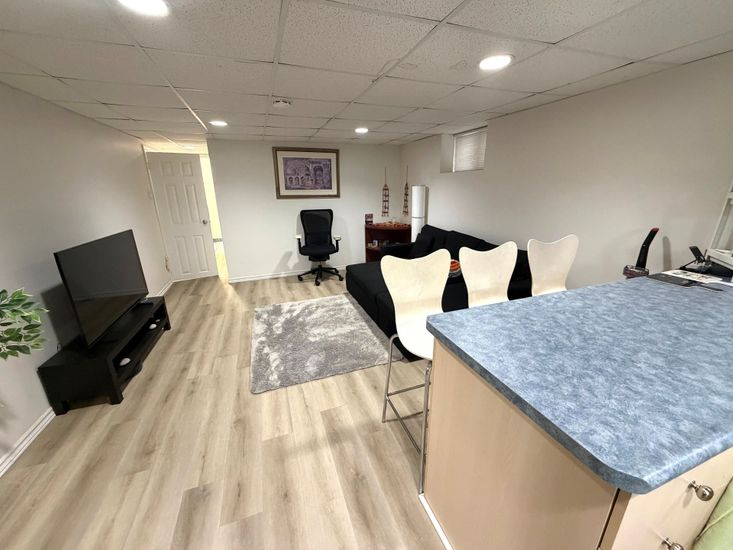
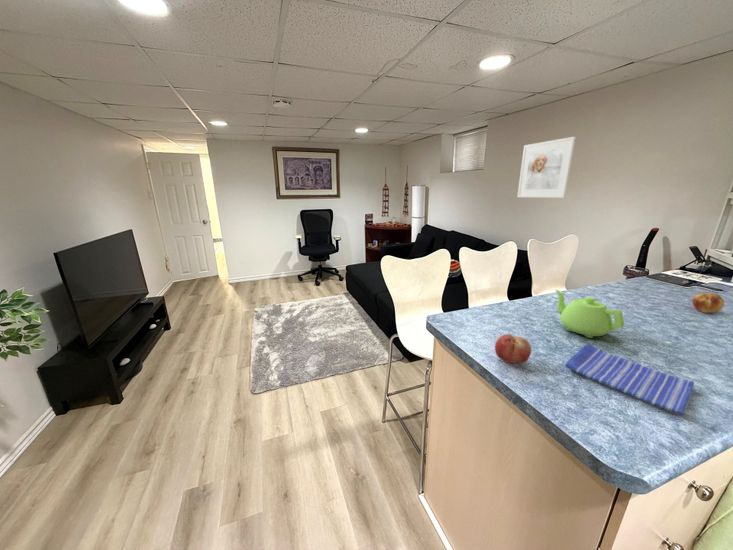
+ fruit [494,333,532,364]
+ fruit [691,292,725,314]
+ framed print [516,136,577,199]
+ dish towel [564,343,695,416]
+ teapot [555,289,625,339]
